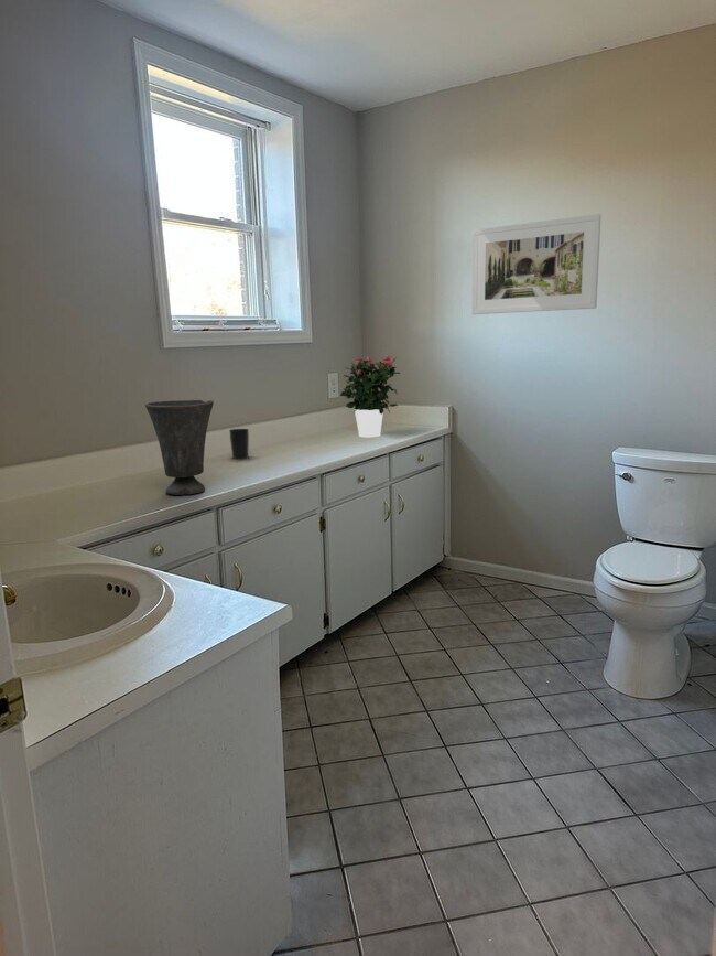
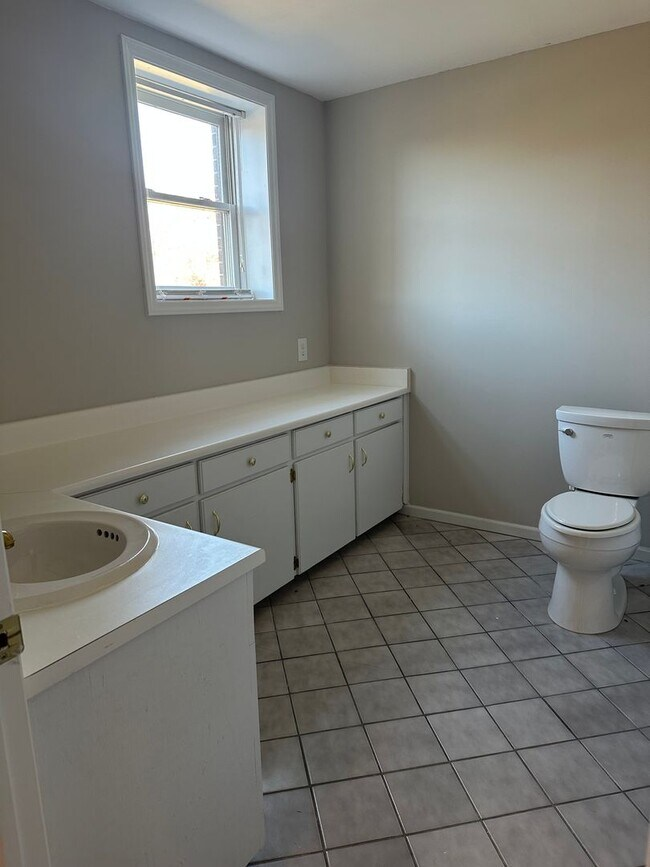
- vase [144,399,215,496]
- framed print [470,213,601,315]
- potted flower [339,354,401,438]
- cup [228,428,250,460]
